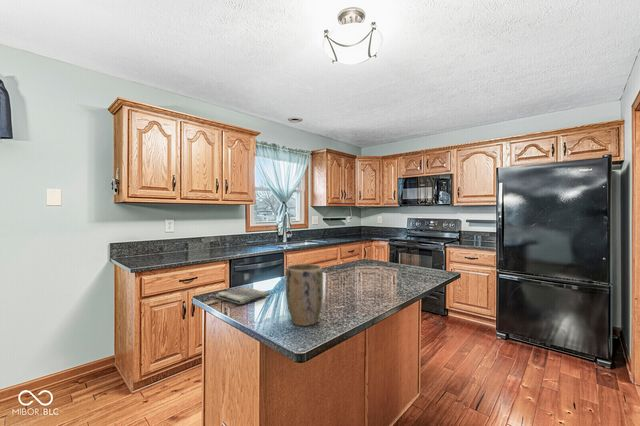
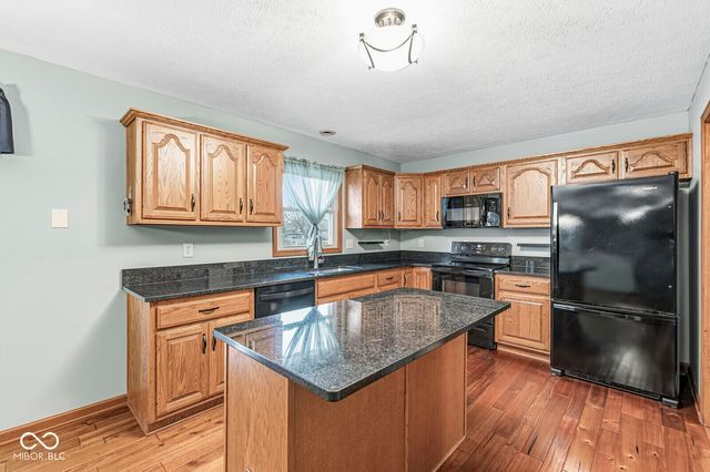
- plant pot [285,263,324,327]
- dish towel [215,286,270,305]
